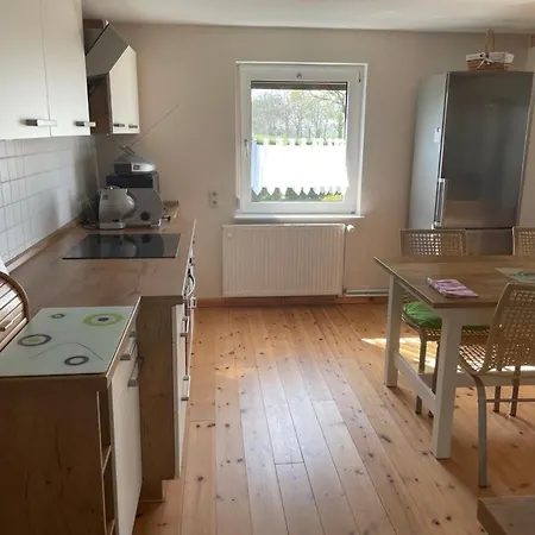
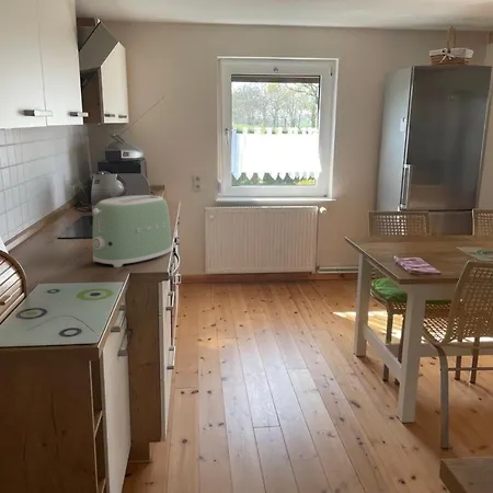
+ toaster [91,194,173,268]
